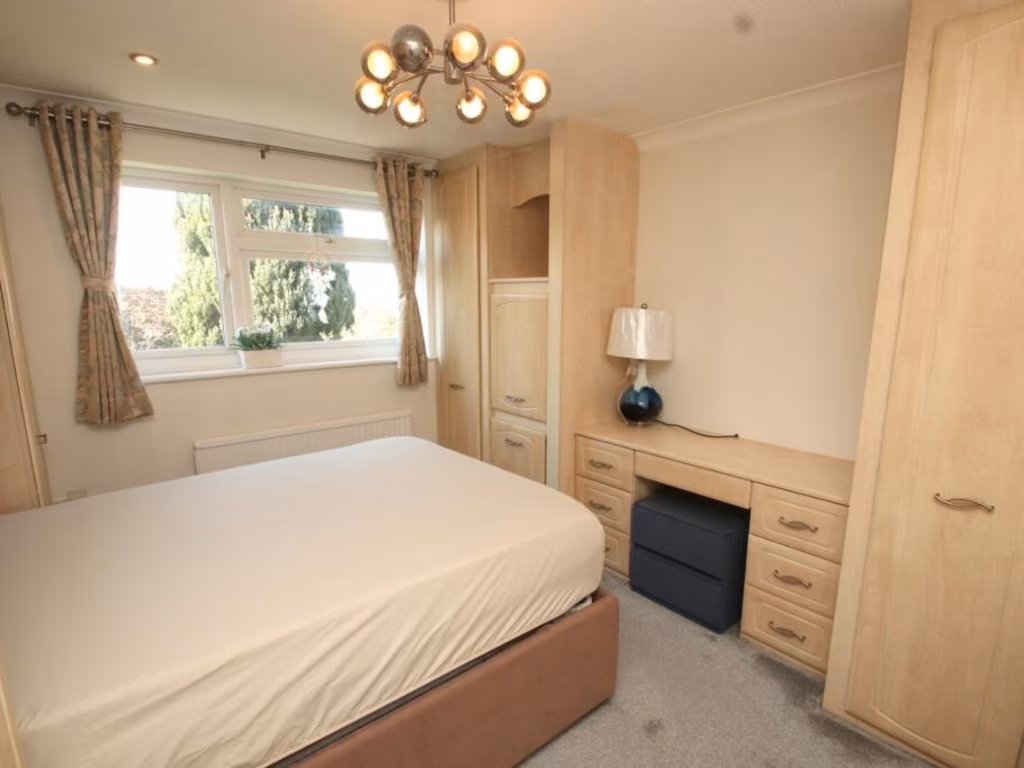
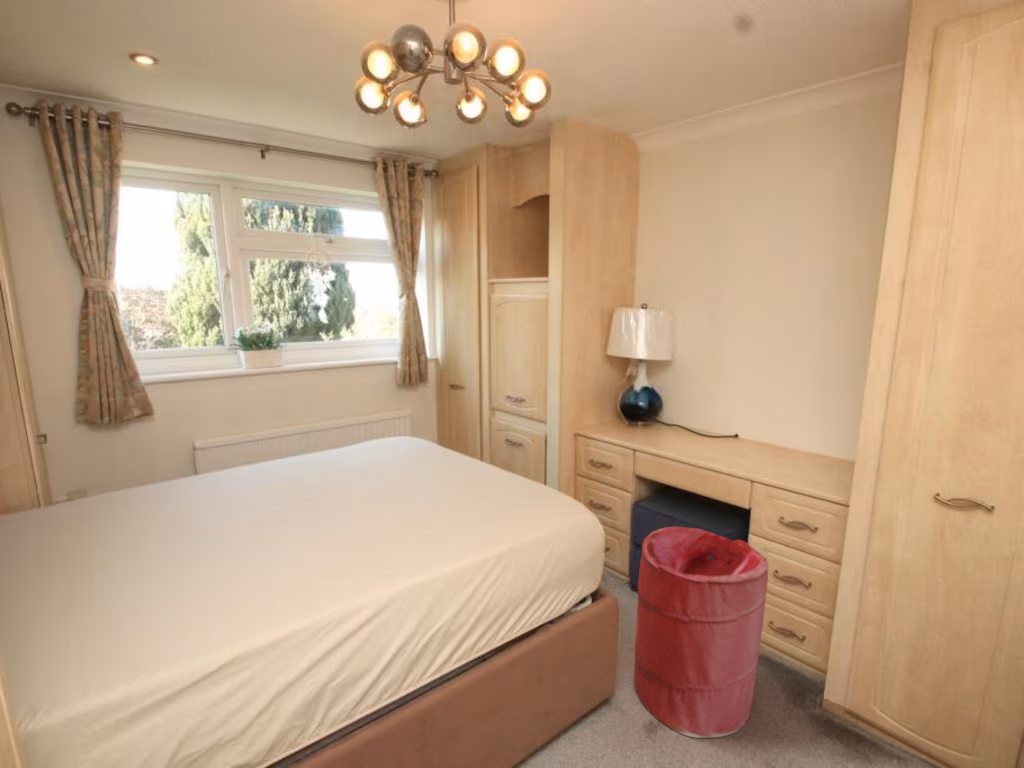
+ laundry hamper [633,526,769,739]
